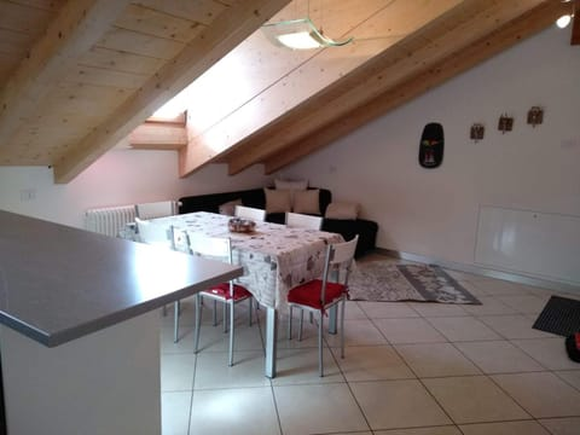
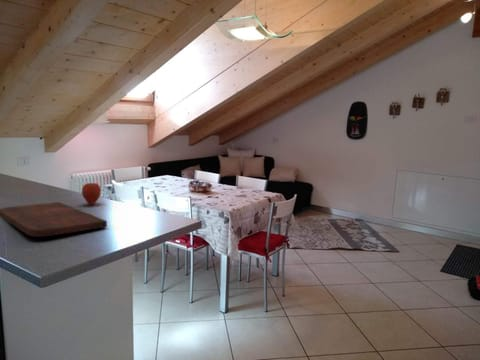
+ apple [81,182,102,205]
+ cutting board [0,201,108,238]
